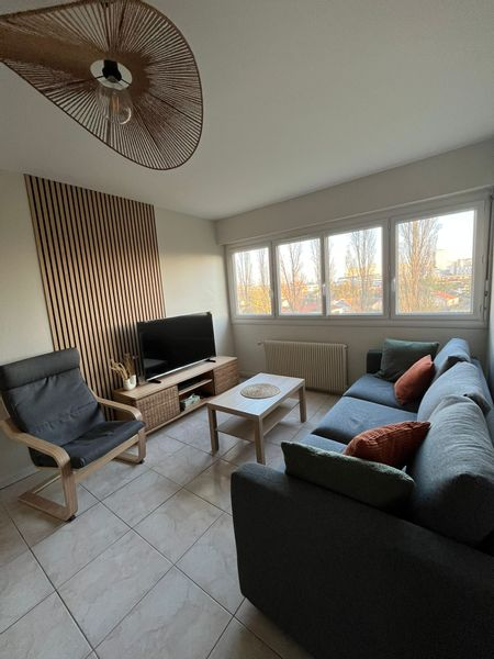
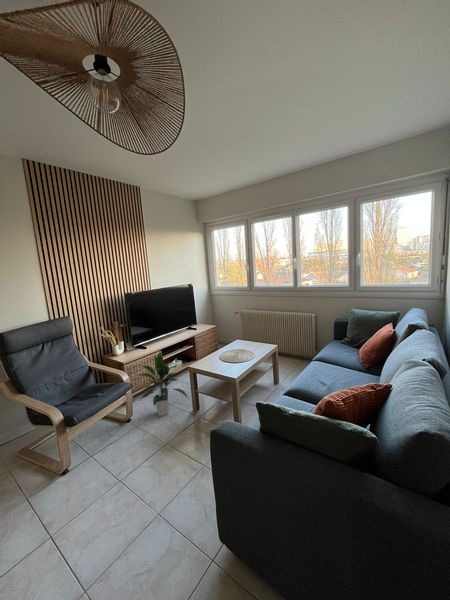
+ indoor plant [136,351,190,417]
